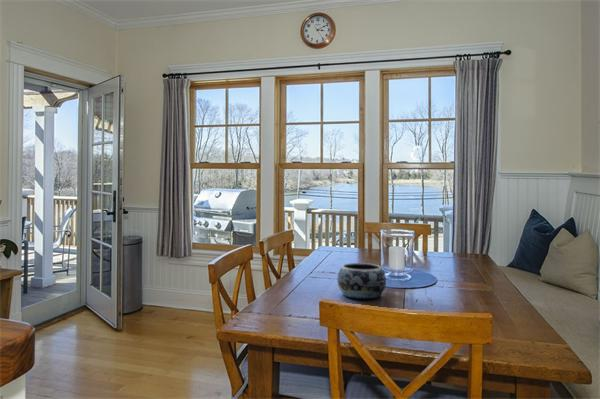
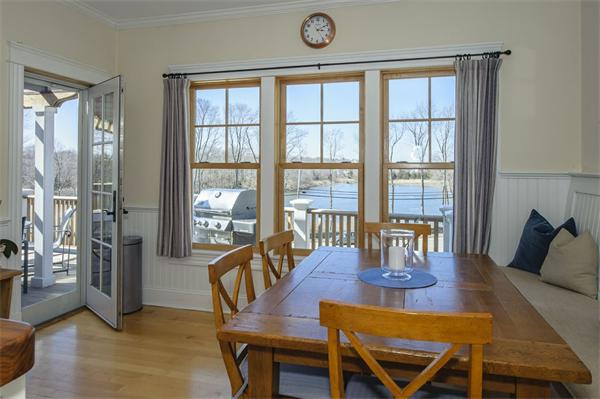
- decorative bowl [336,262,387,300]
